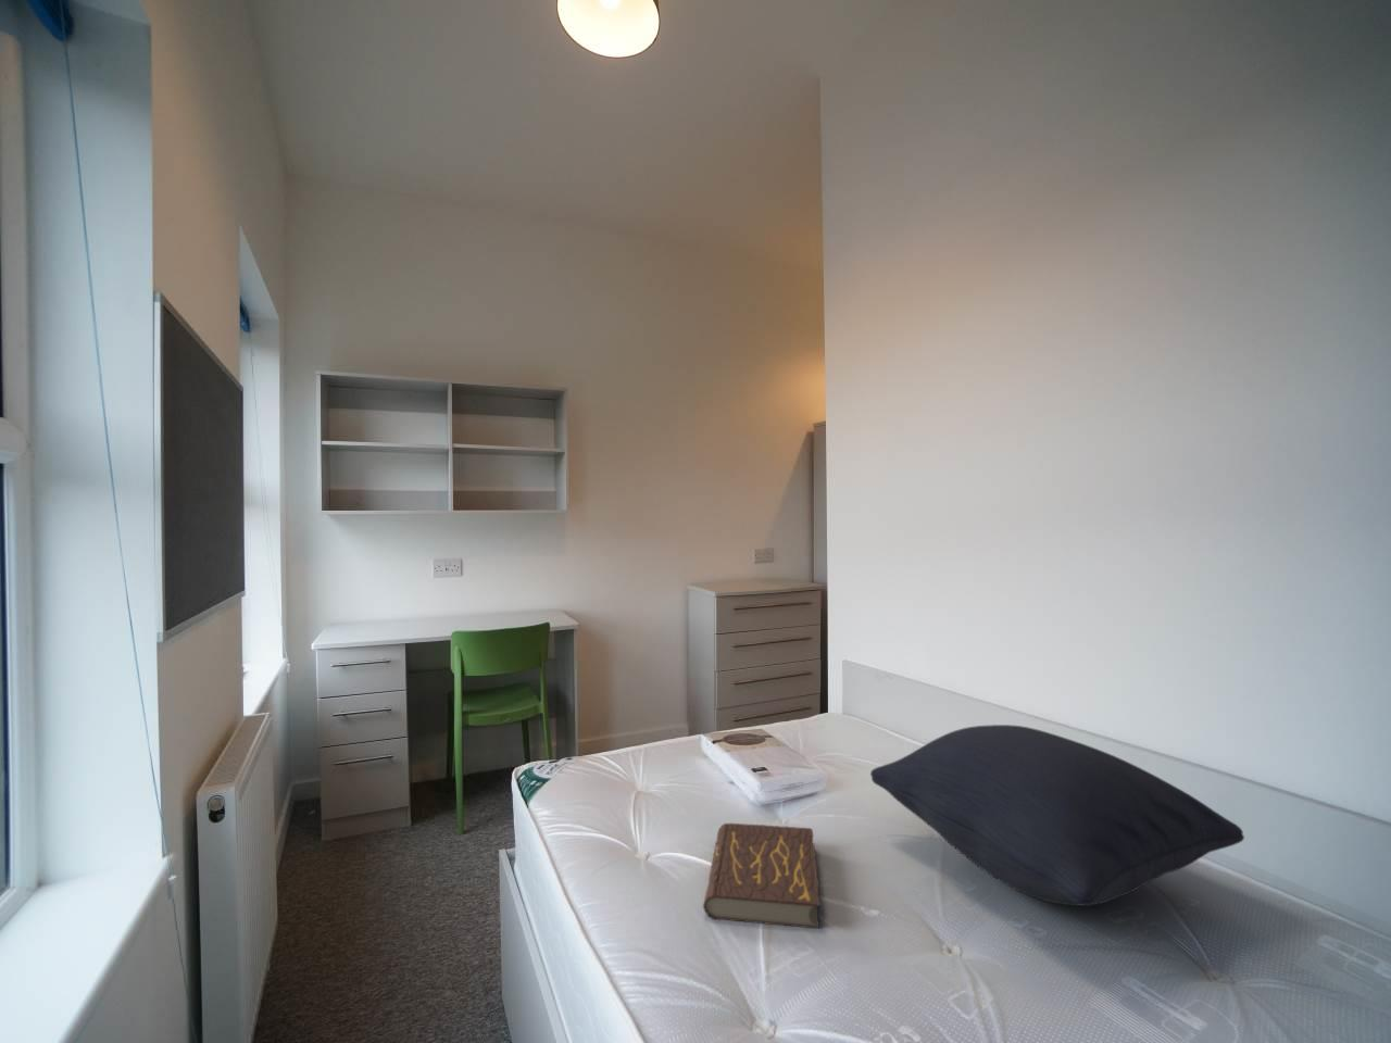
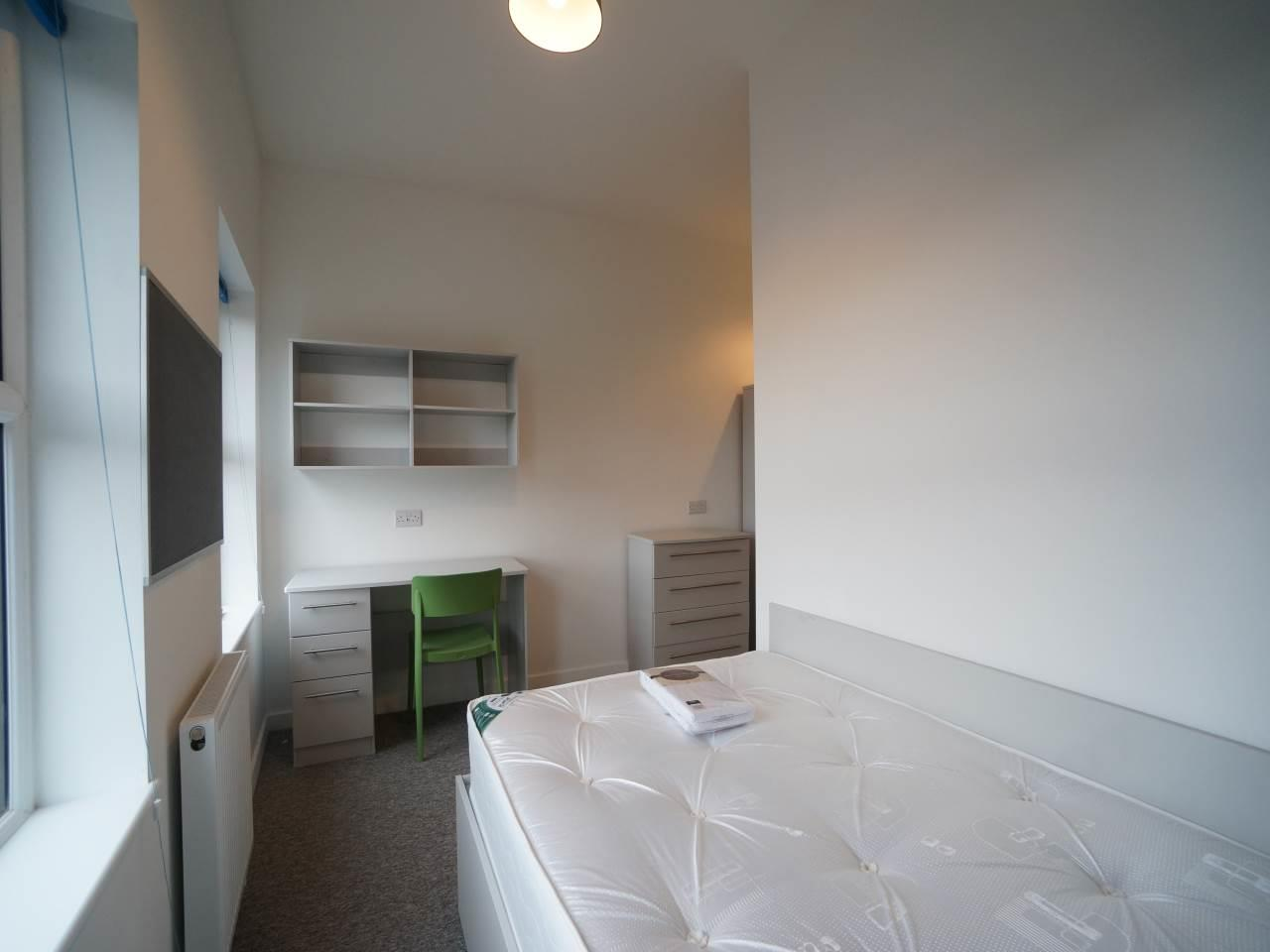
- pillow [870,723,1245,907]
- book [702,823,821,930]
